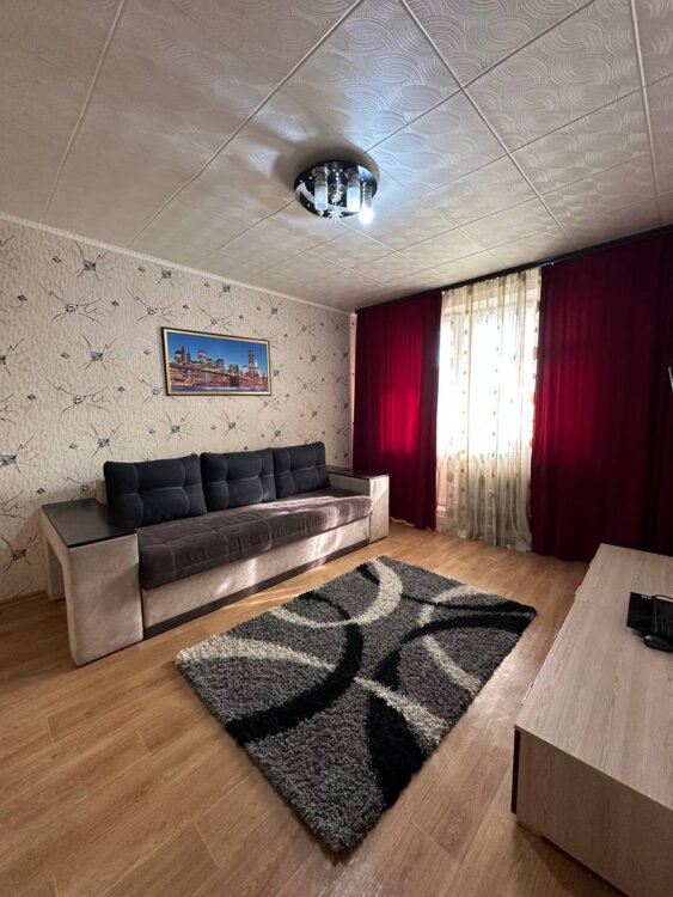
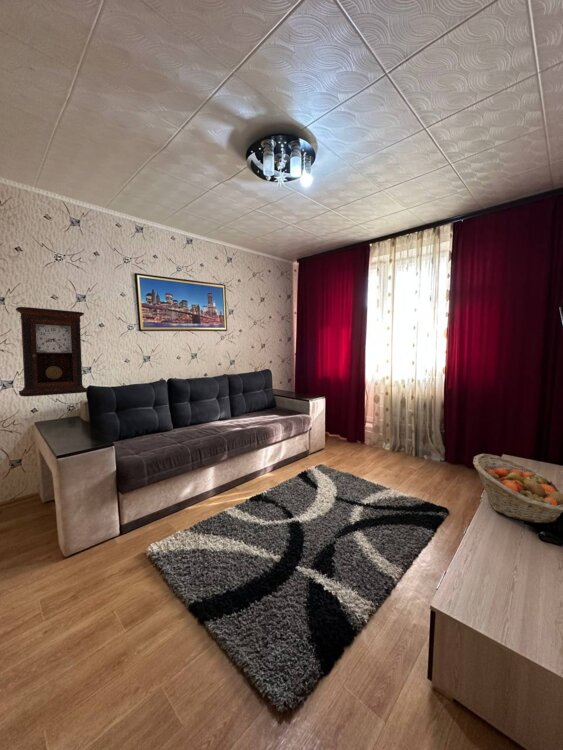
+ fruit basket [472,453,563,524]
+ pendulum clock [15,306,88,397]
